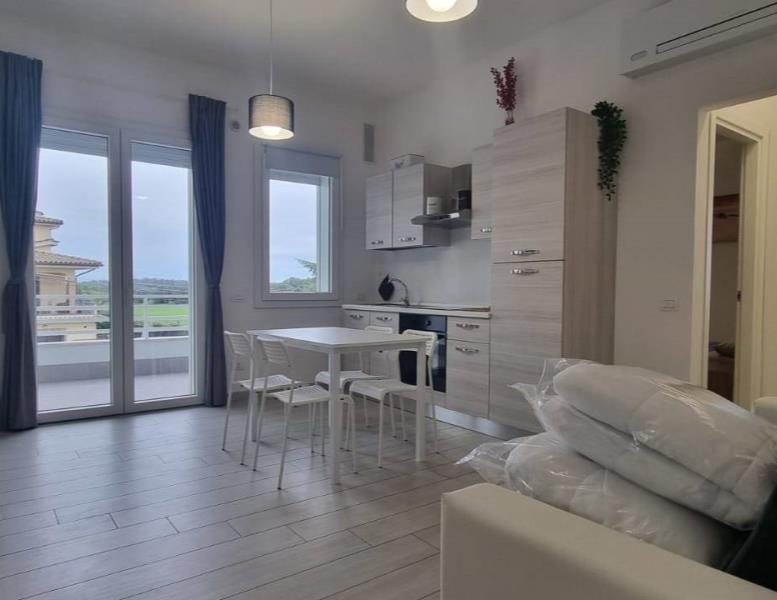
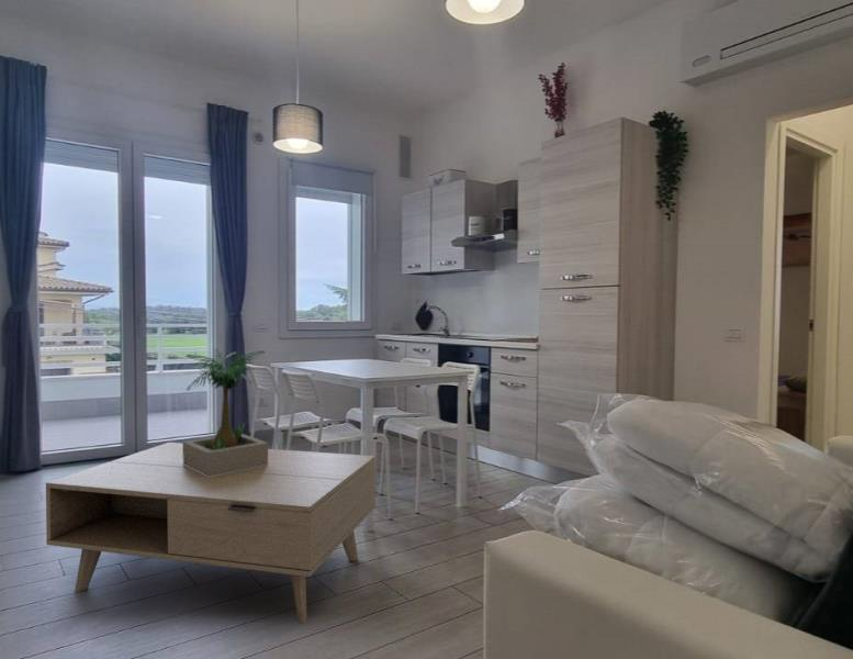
+ potted plant [181,347,269,477]
+ coffee table [45,442,377,625]
